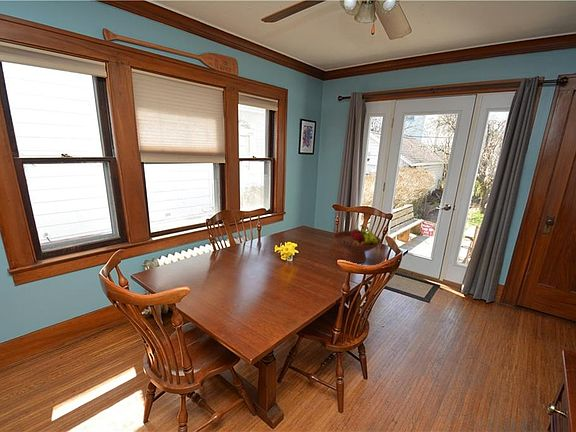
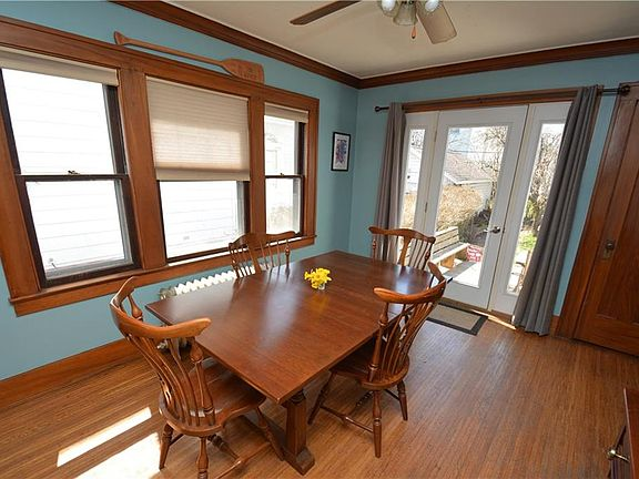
- fruit bowl [332,225,382,264]
